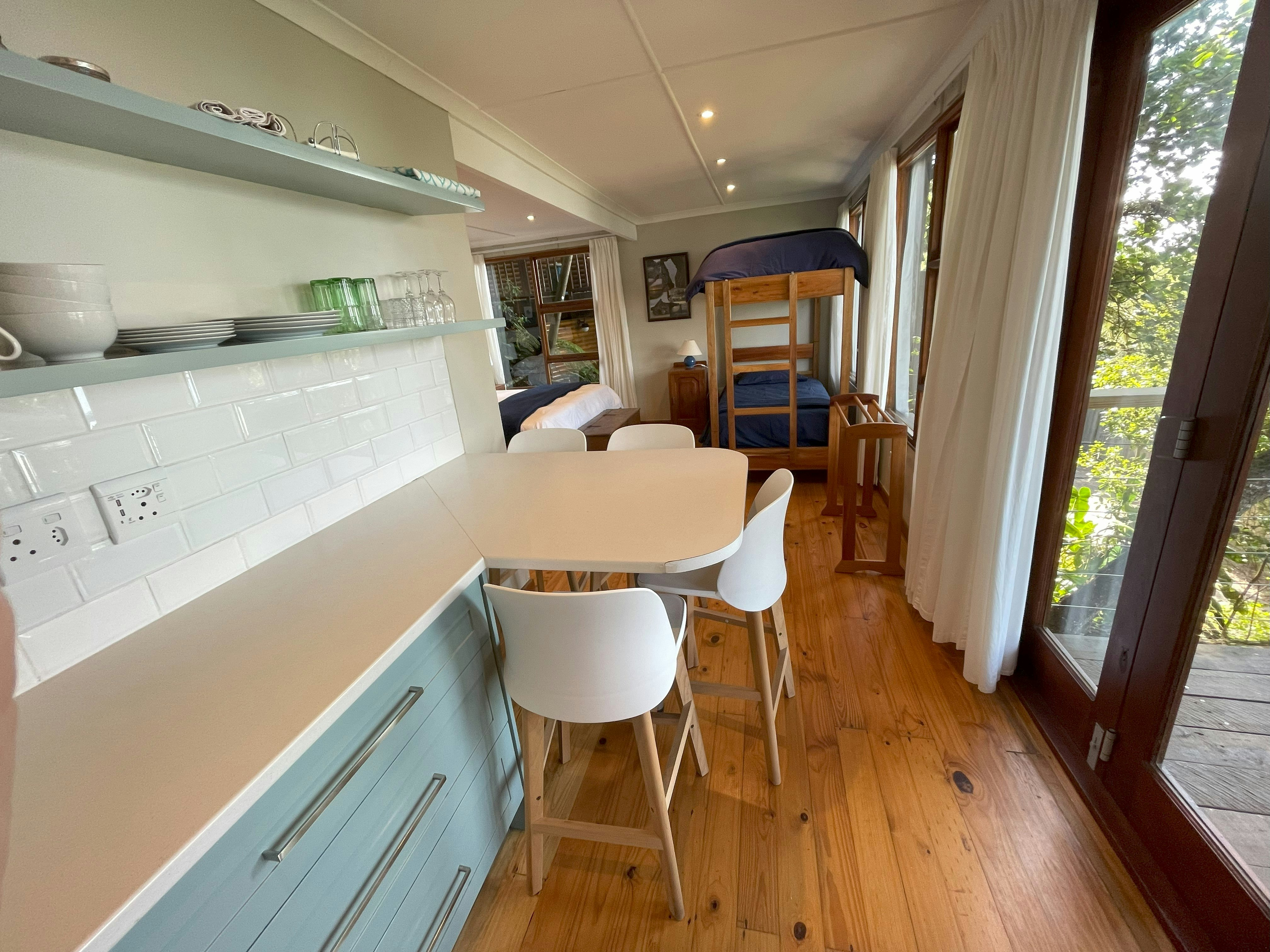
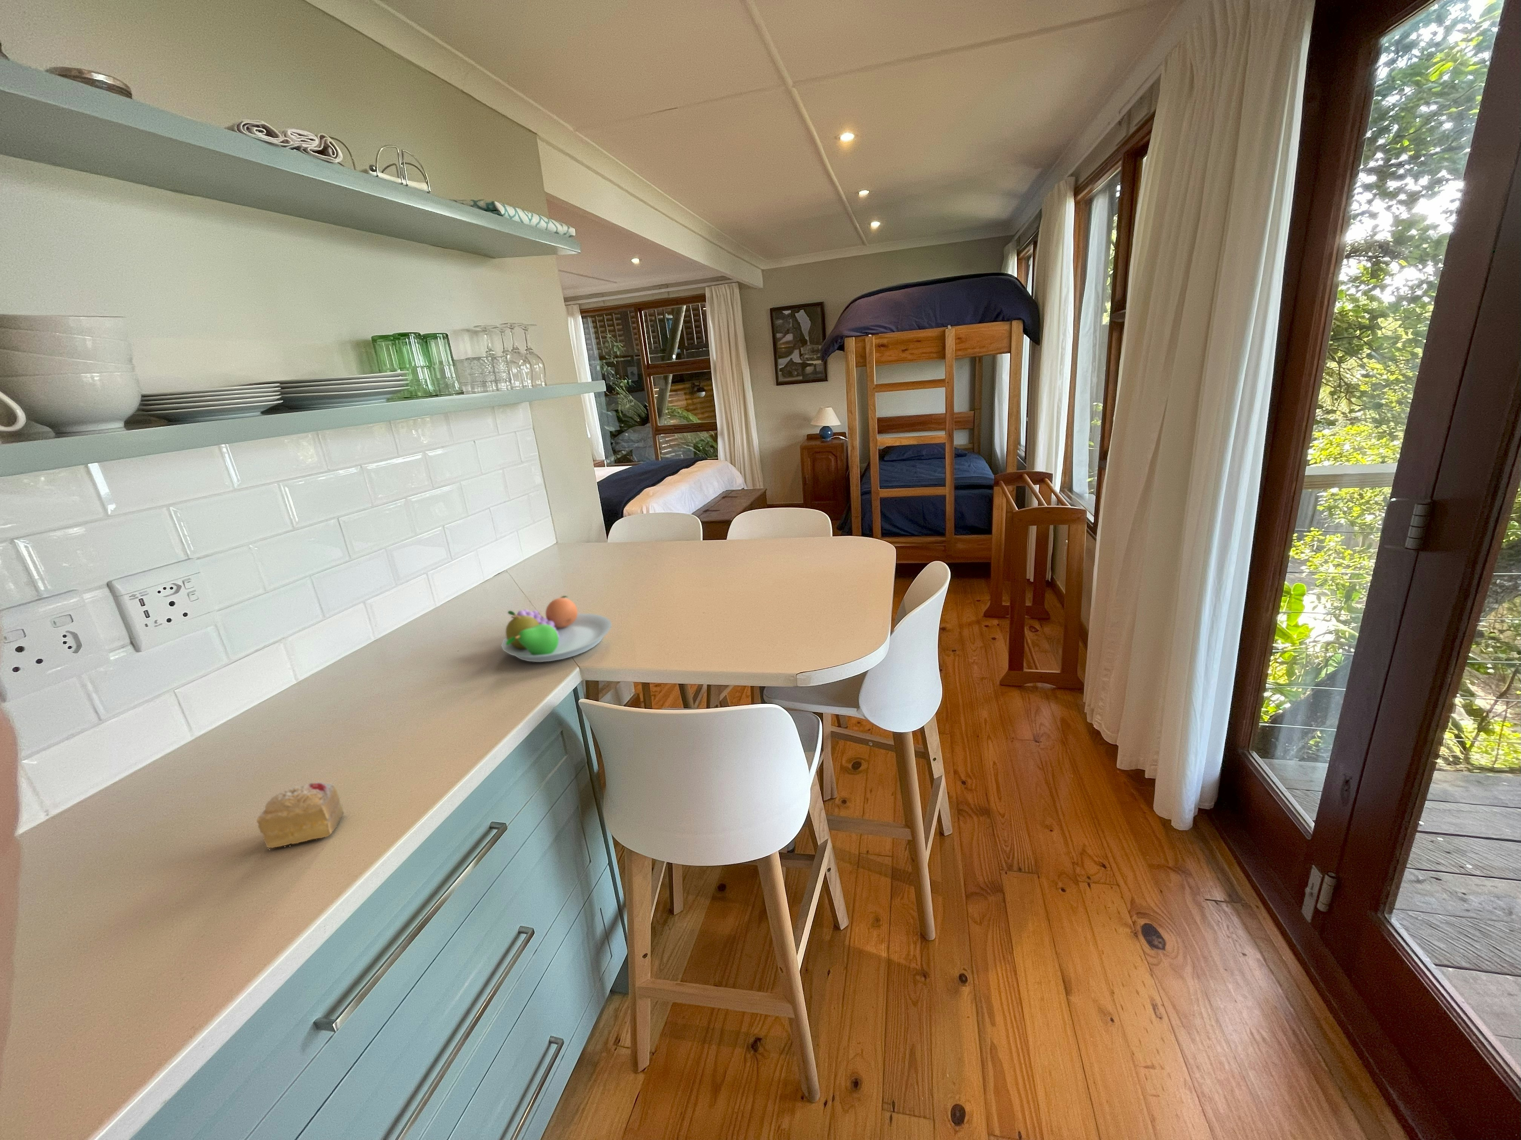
+ fruit bowl [501,595,612,662]
+ cake slice [256,782,345,850]
